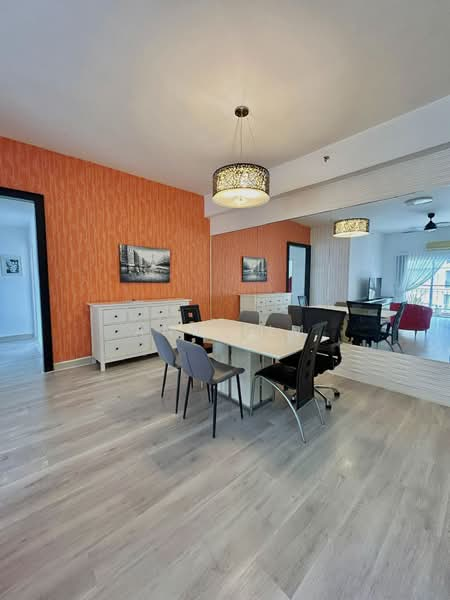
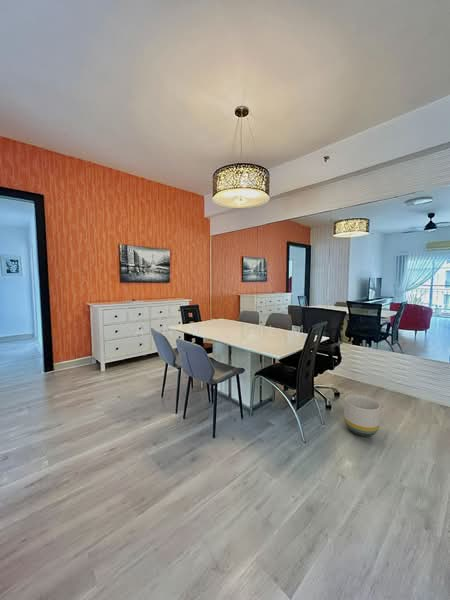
+ planter [343,394,381,437]
